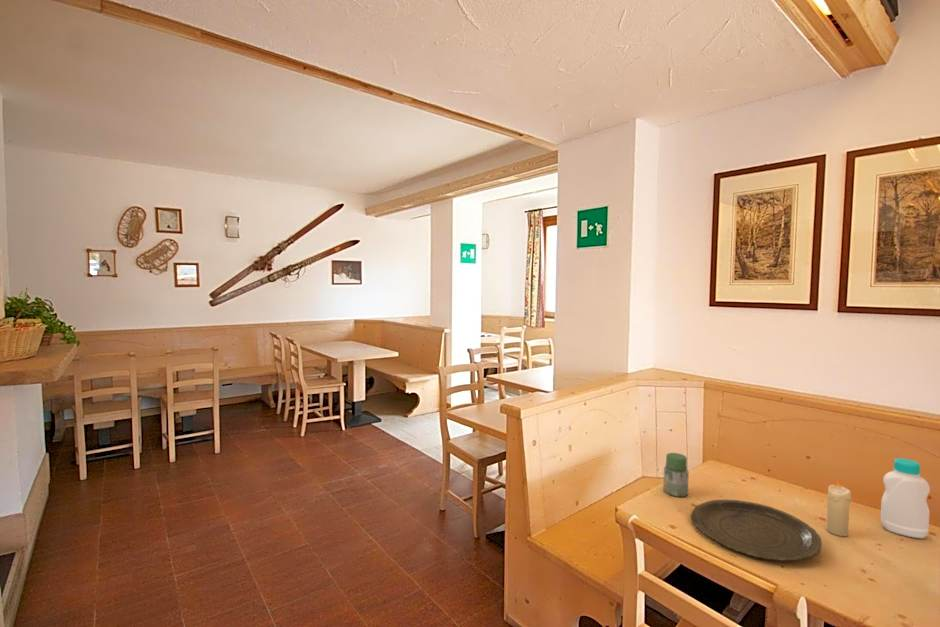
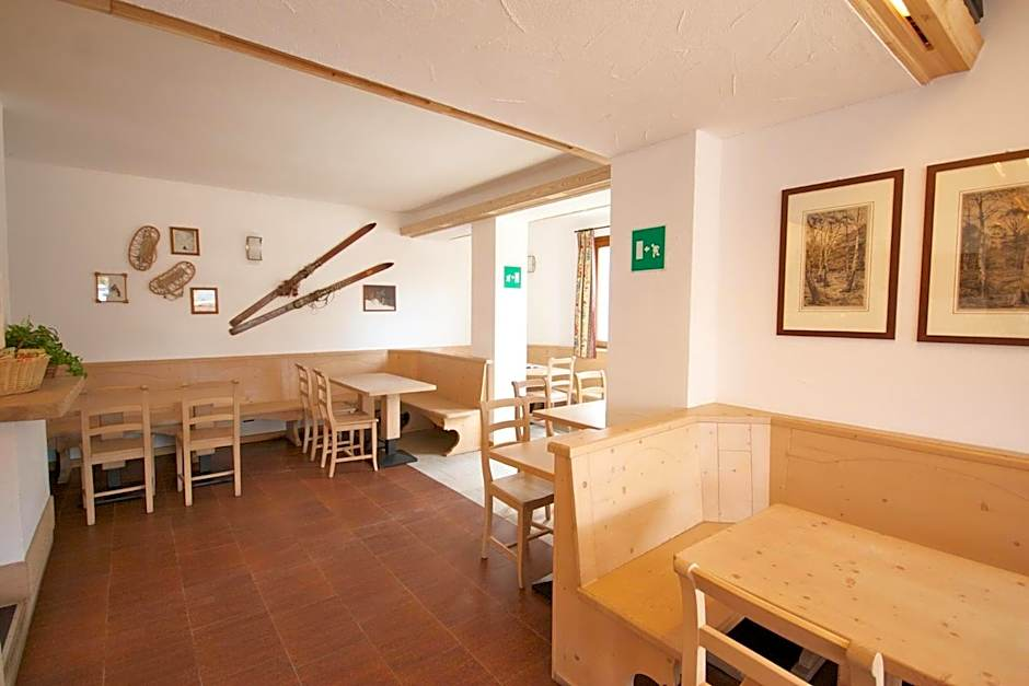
- bottle [880,457,931,539]
- plate [690,498,823,562]
- jar [662,452,690,498]
- candle [826,478,852,537]
